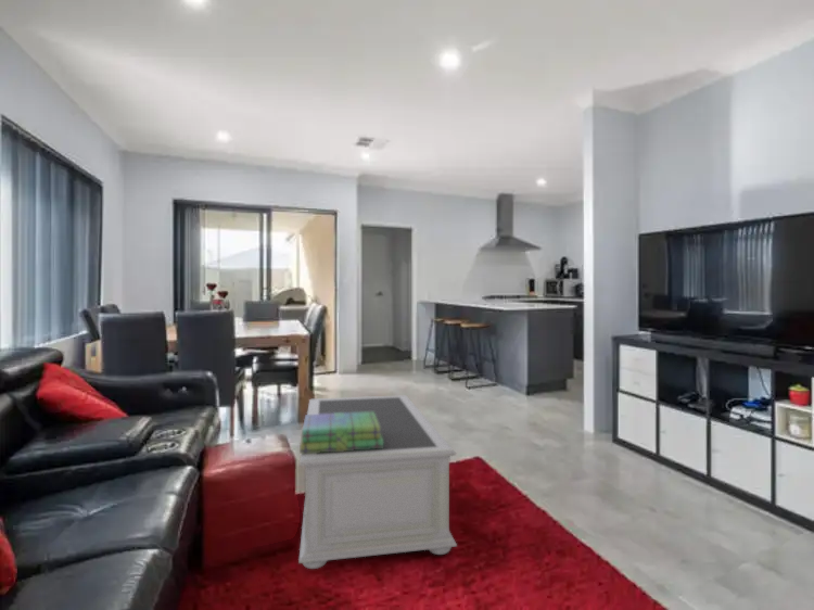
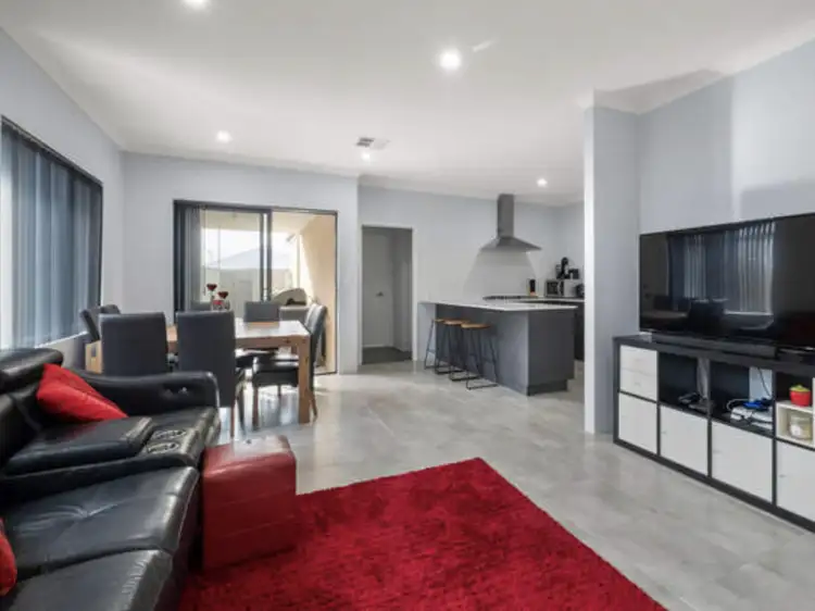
- coffee table [297,394,458,570]
- stack of books [298,412,383,455]
